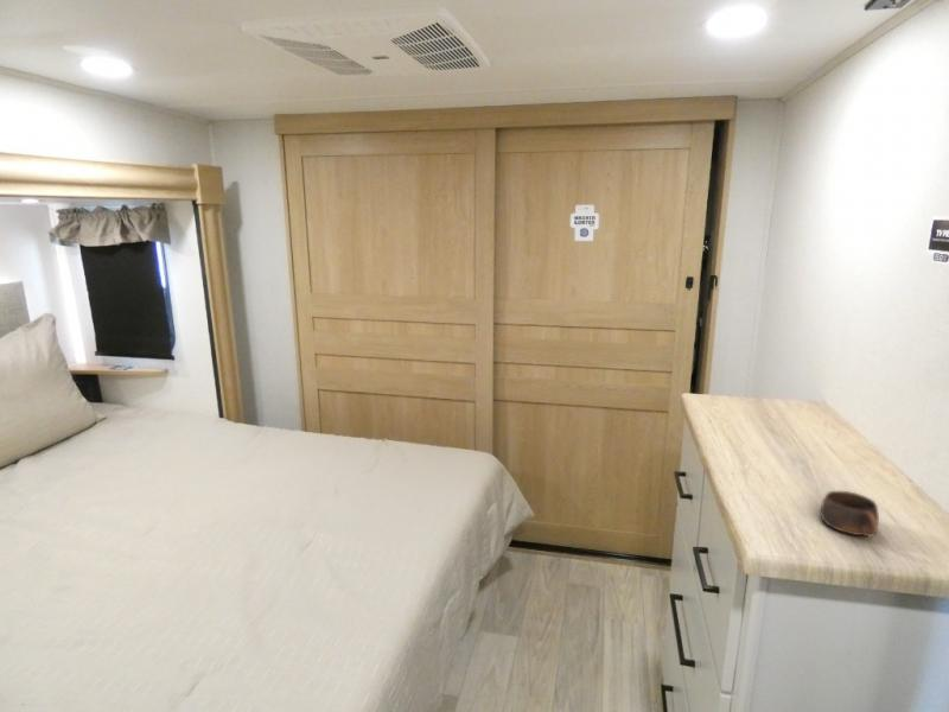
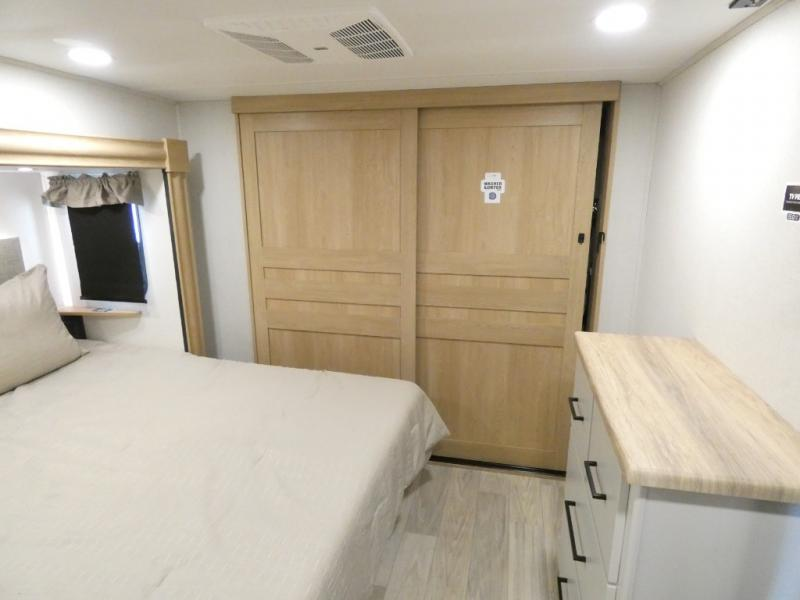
- cup [819,490,880,538]
